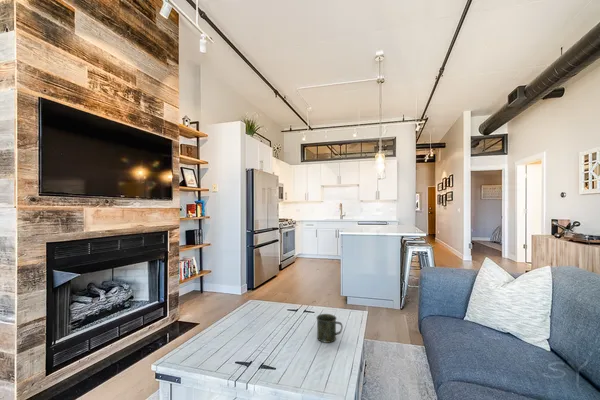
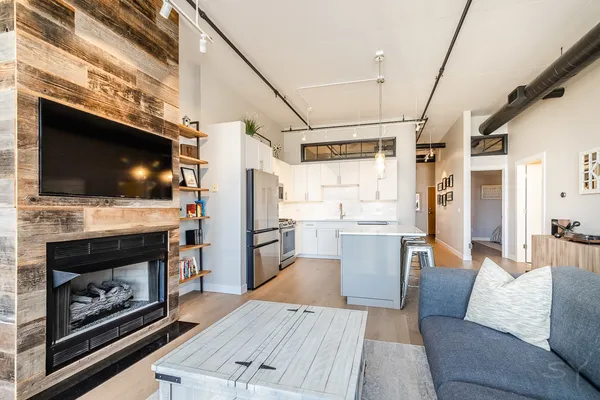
- mug [316,313,344,344]
